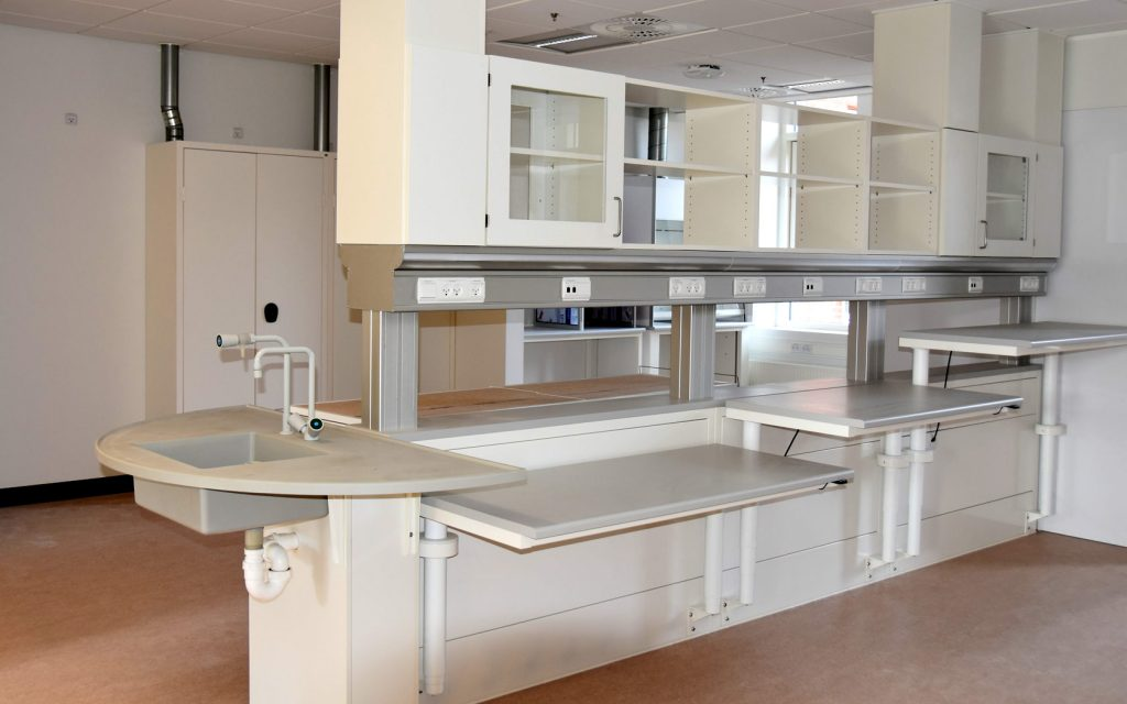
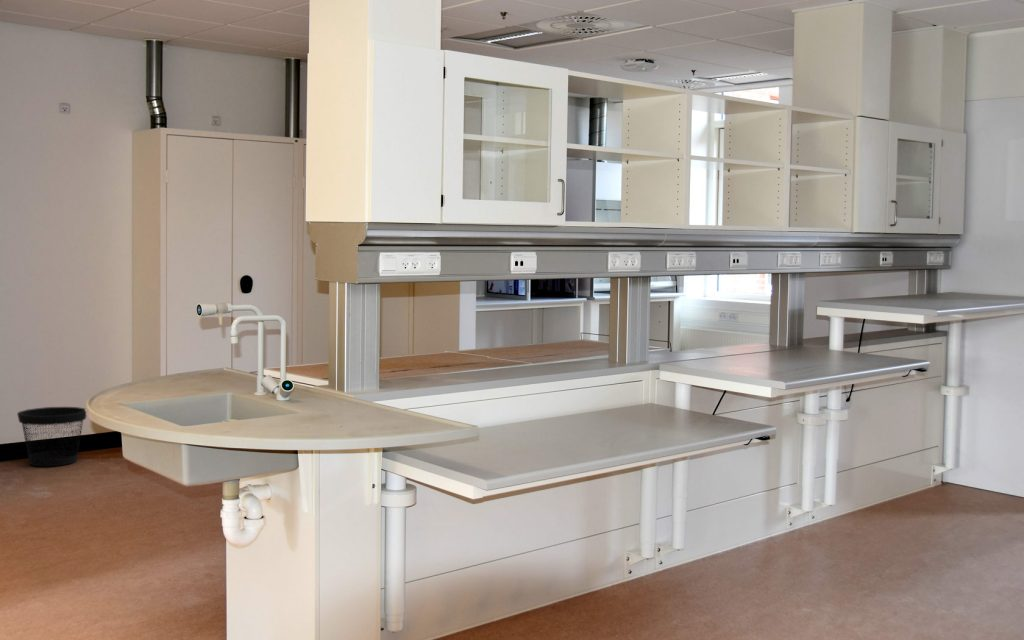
+ wastebasket [16,406,87,468]
